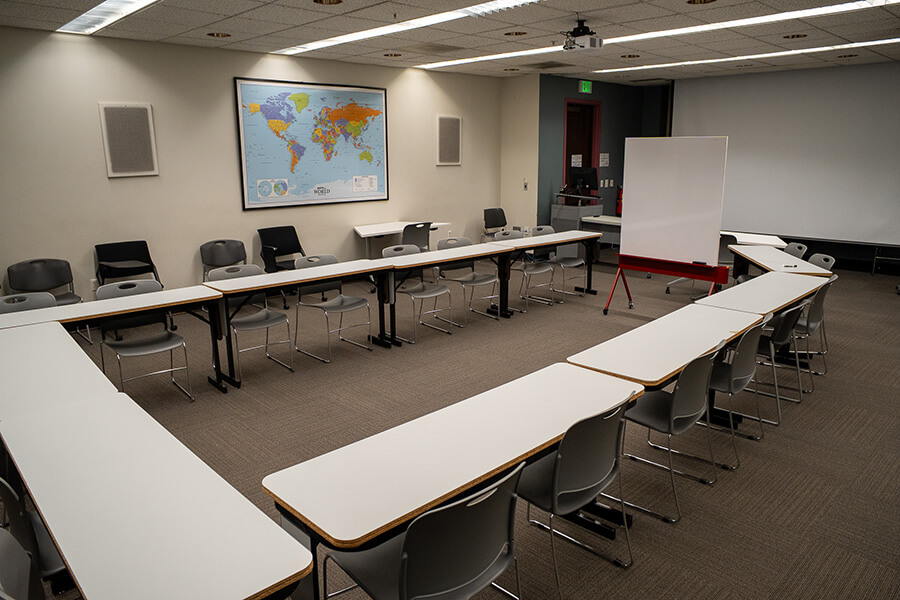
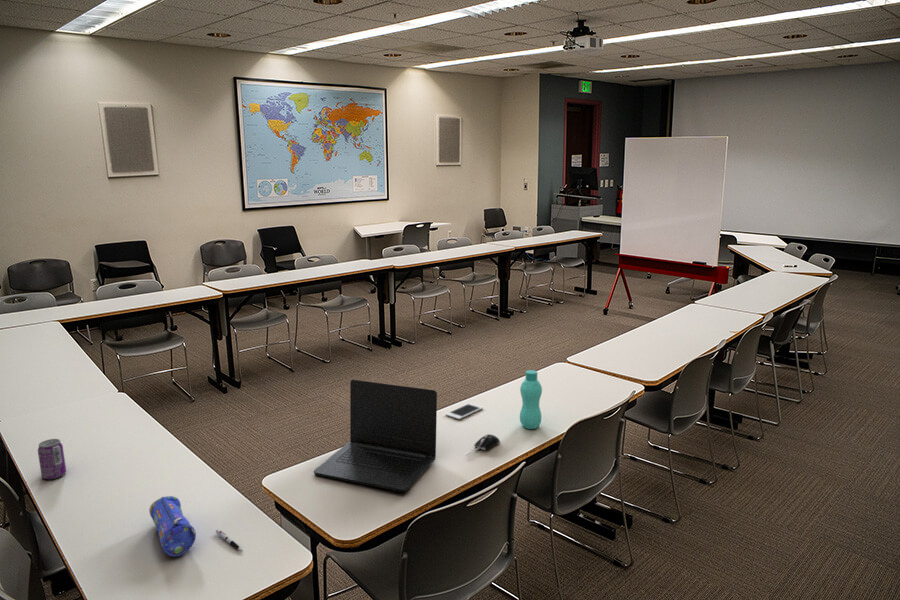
+ pen [215,529,243,552]
+ bottle [519,369,543,430]
+ laptop [313,379,438,493]
+ pencil case [148,495,197,557]
+ beverage can [37,438,67,480]
+ cell phone [445,402,484,420]
+ computer mouse [465,433,501,457]
